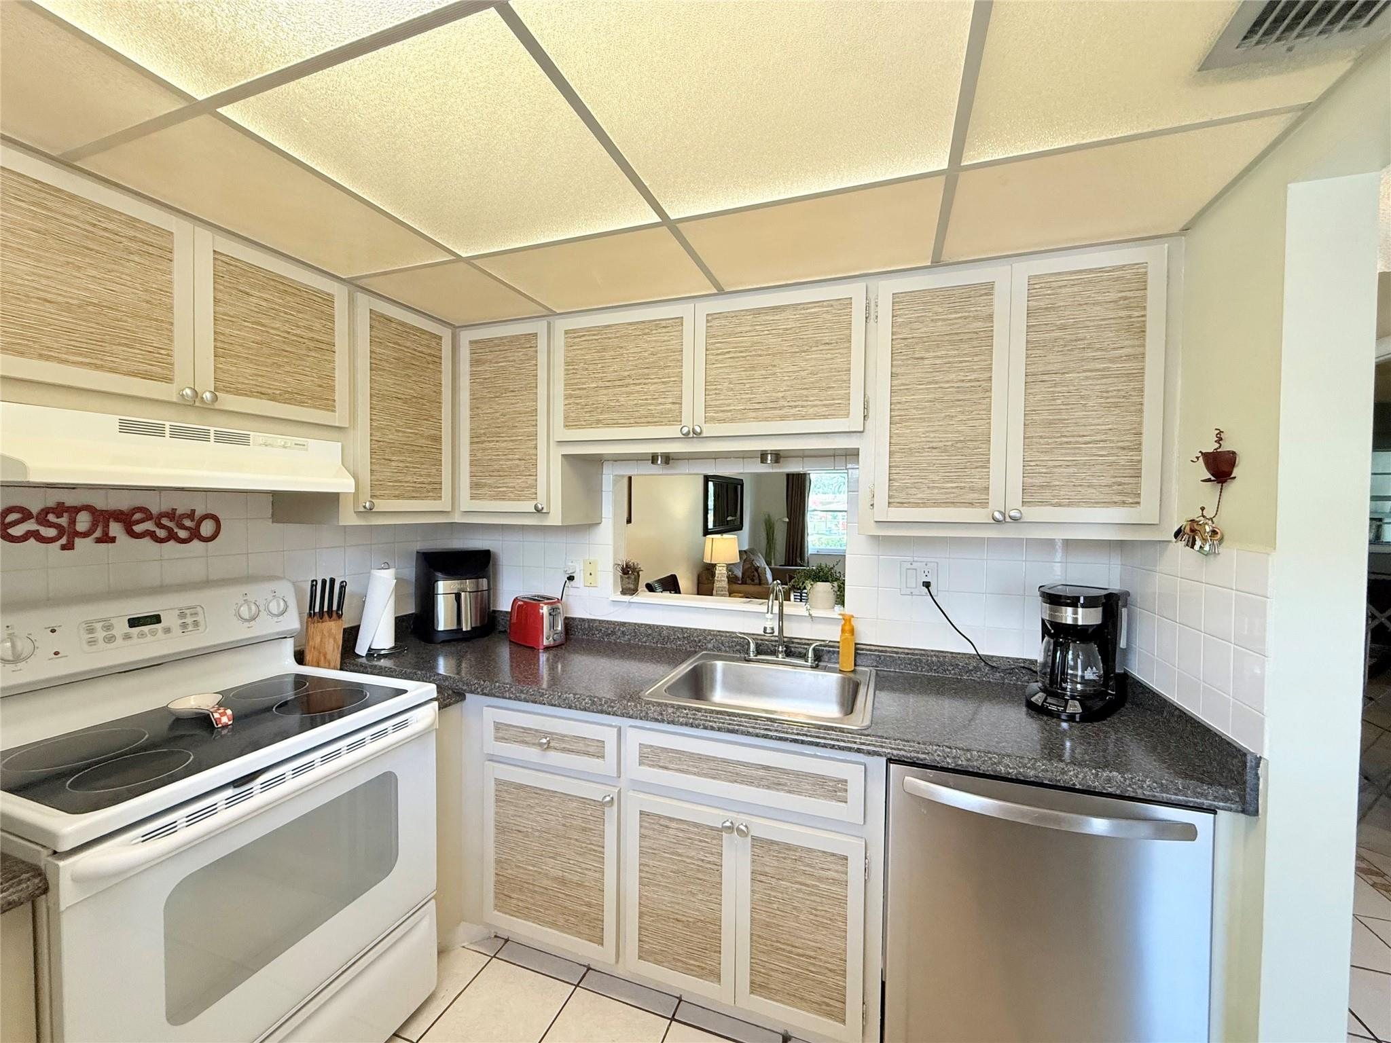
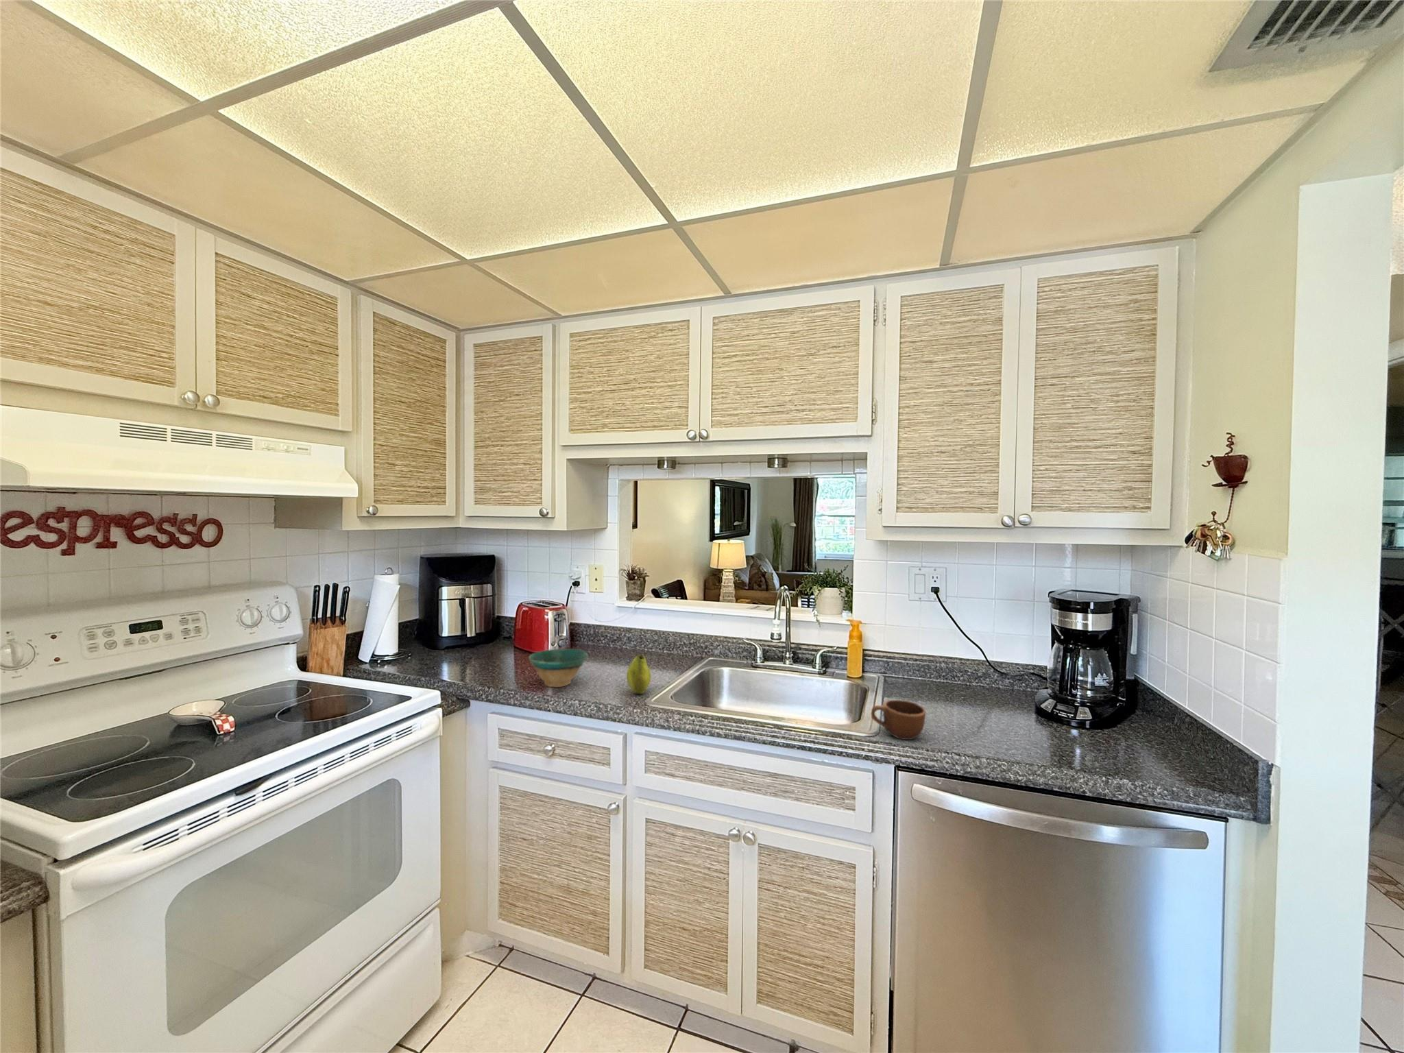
+ fruit [626,654,652,695]
+ mug [871,699,926,740]
+ bowl [527,648,588,688]
